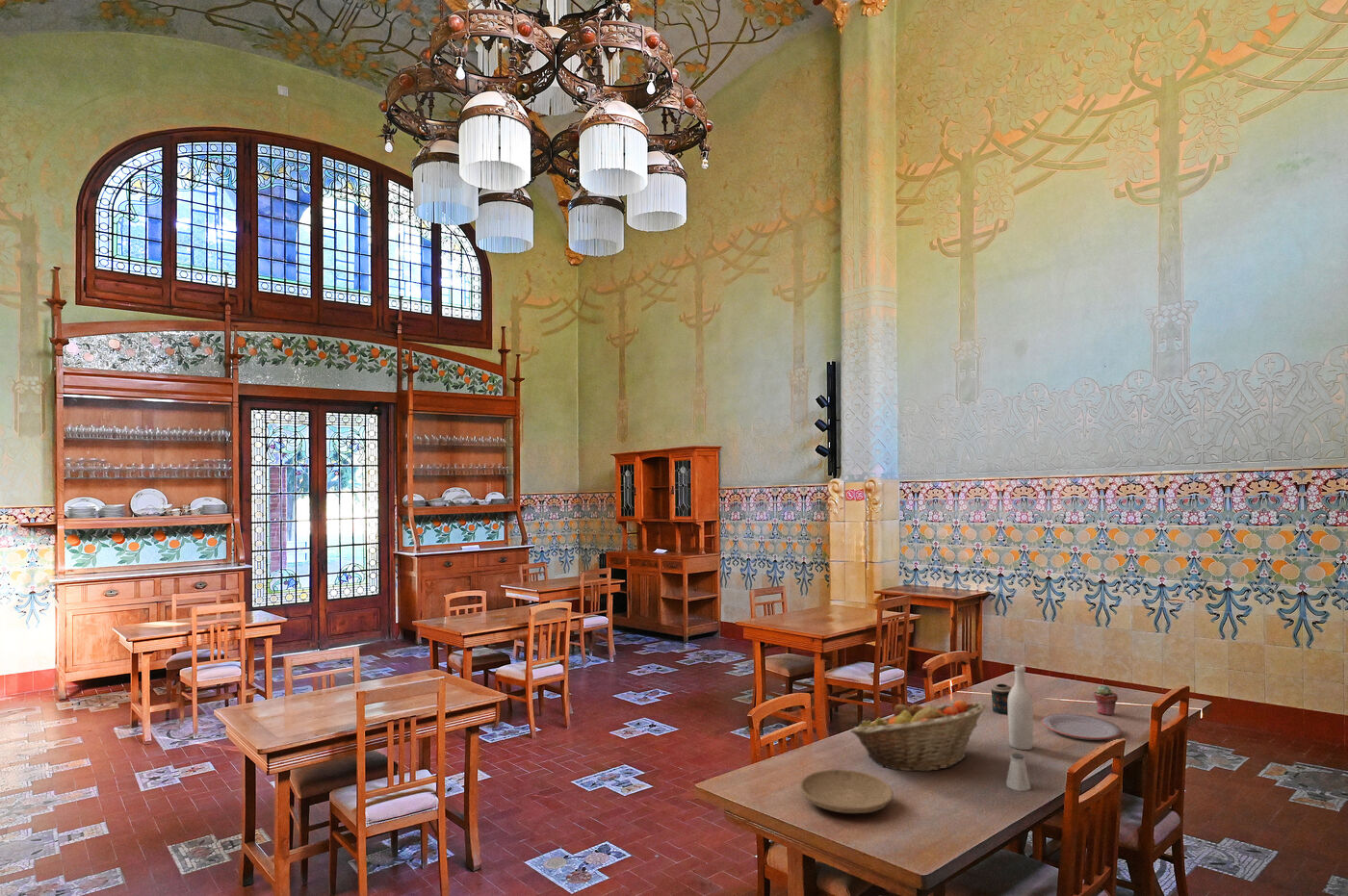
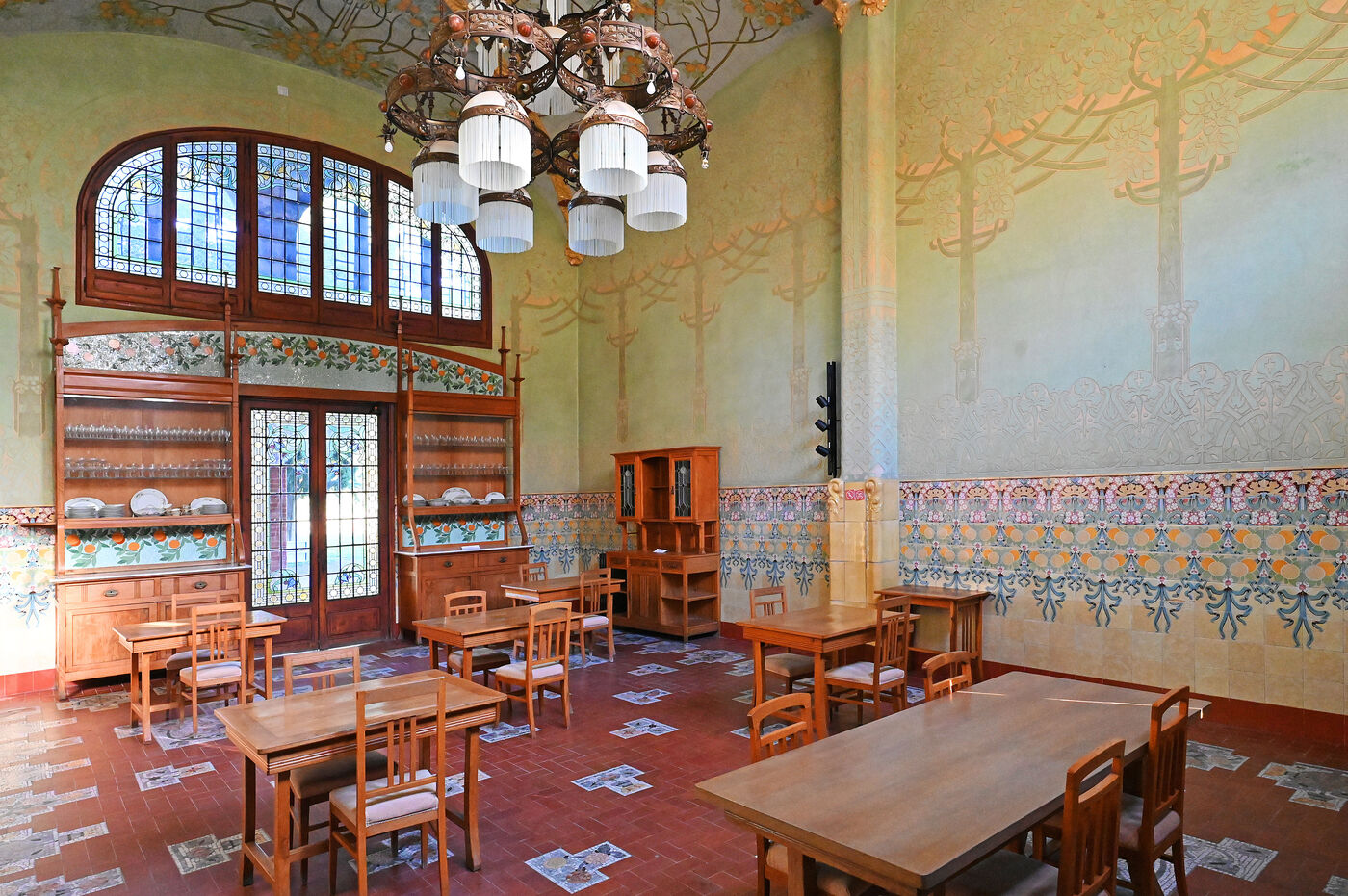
- saltshaker [1005,752,1031,792]
- potted succulent [1093,684,1119,716]
- plate [798,769,894,814]
- candle [990,683,1013,716]
- plate [1041,712,1122,741]
- fruit basket [850,699,987,772]
- wine bottle [1007,664,1034,751]
